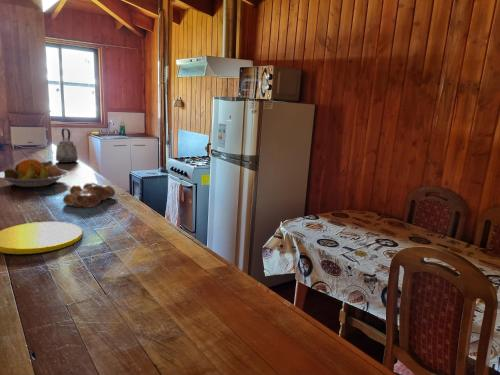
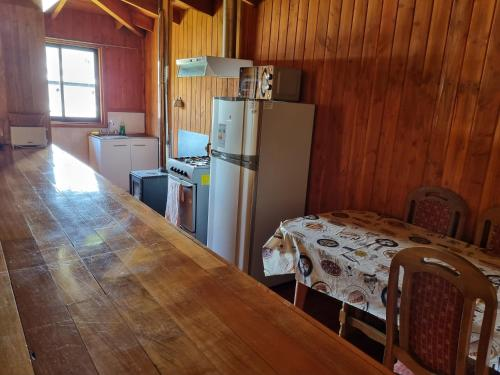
- kettle [55,127,79,164]
- plate [0,221,83,255]
- fruit bowl [0,158,70,188]
- bread loaf [62,181,116,209]
